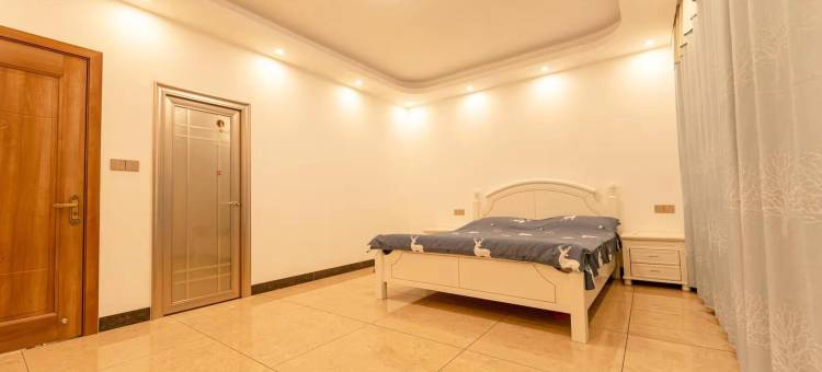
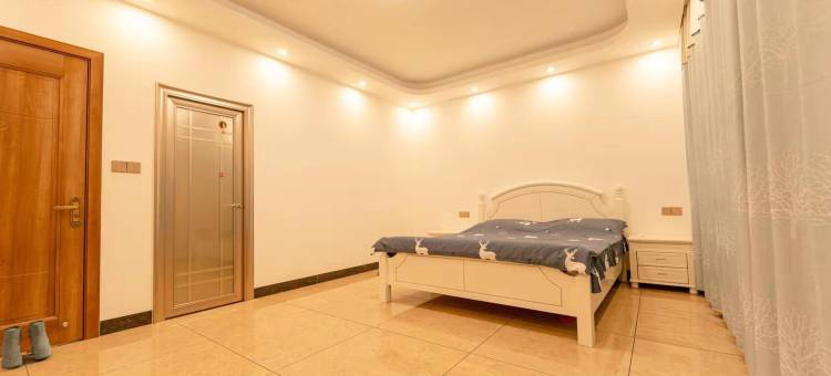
+ boots [0,320,52,370]
